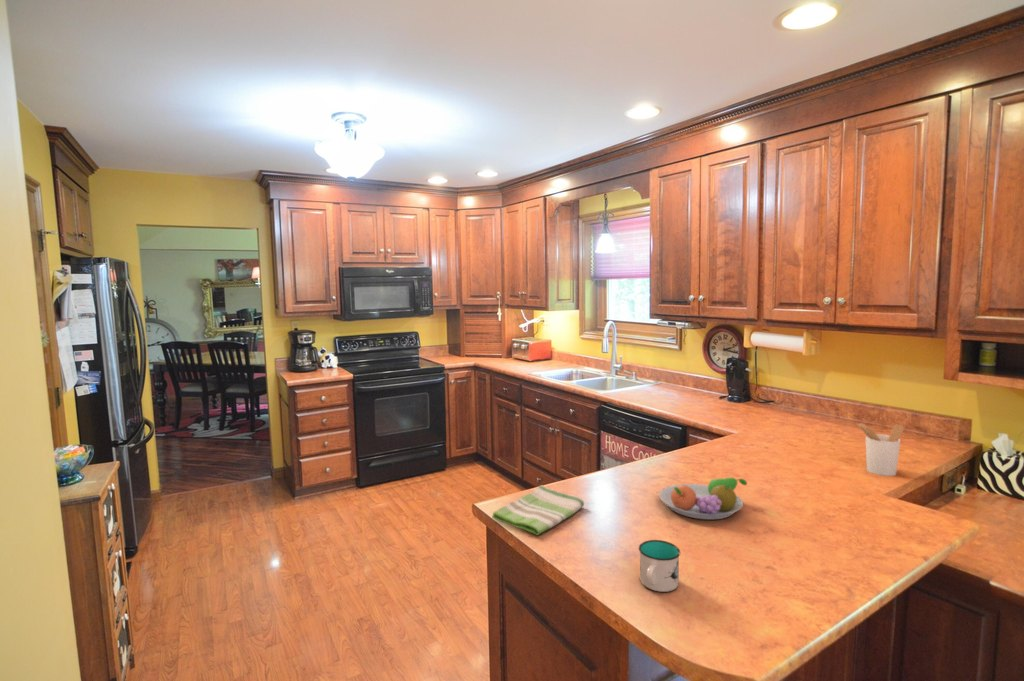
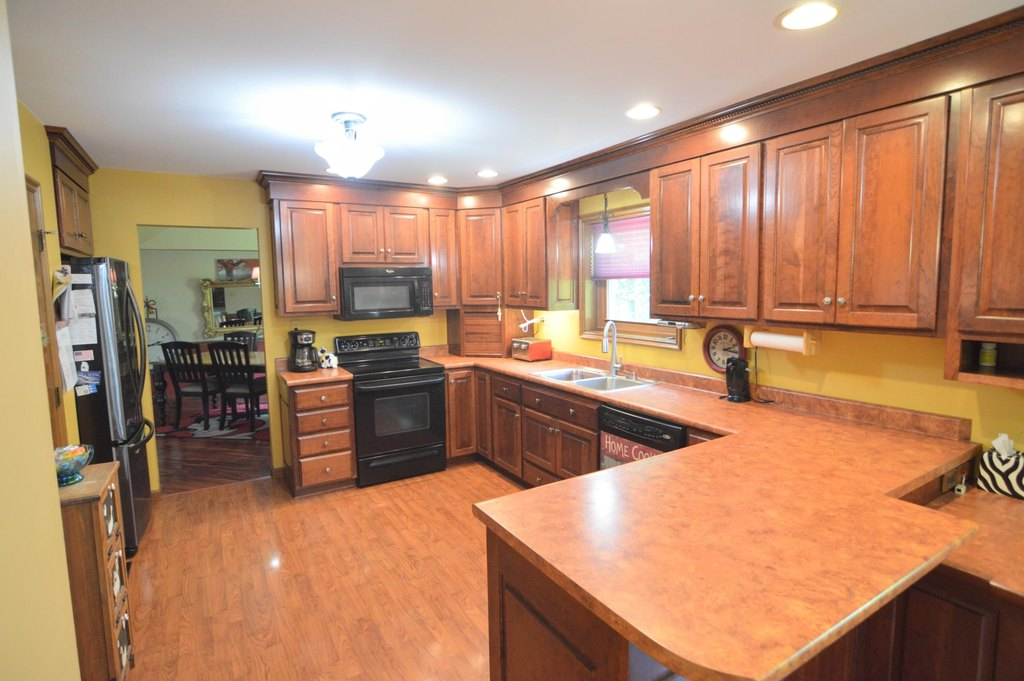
- dish towel [491,484,585,536]
- fruit bowl [658,477,748,520]
- mug [638,539,681,593]
- utensil holder [855,422,905,477]
